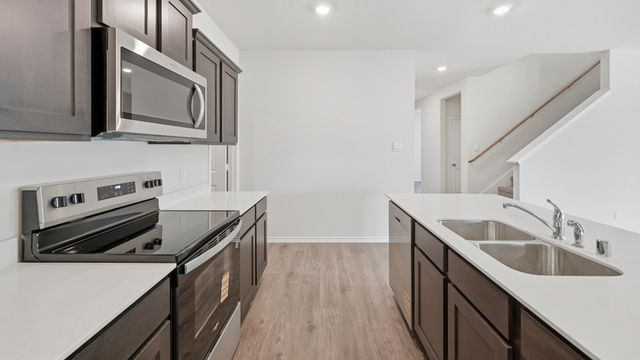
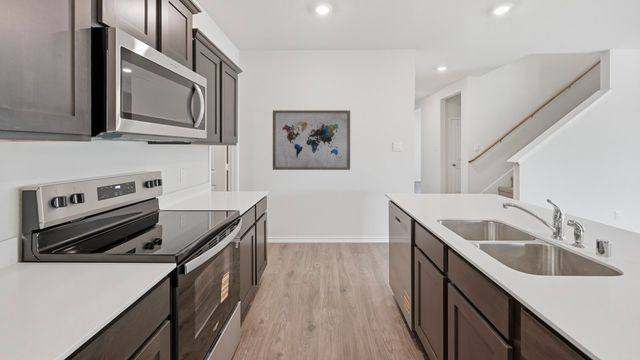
+ wall art [272,109,351,171]
